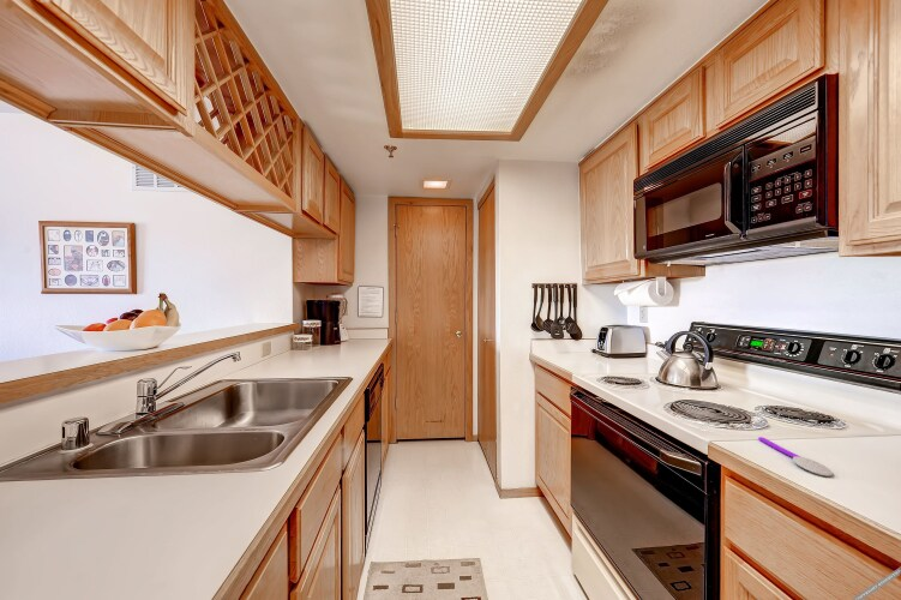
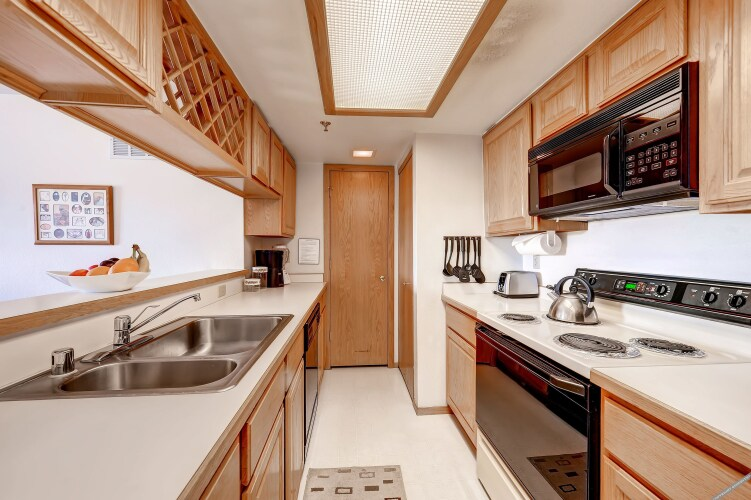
- spoon [757,436,834,478]
